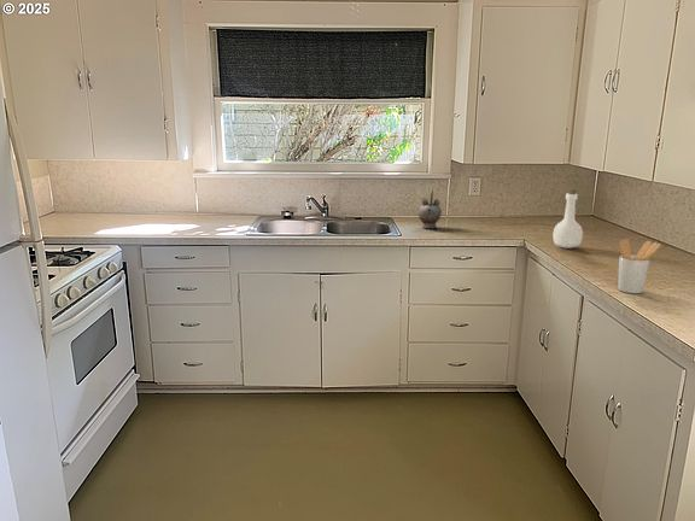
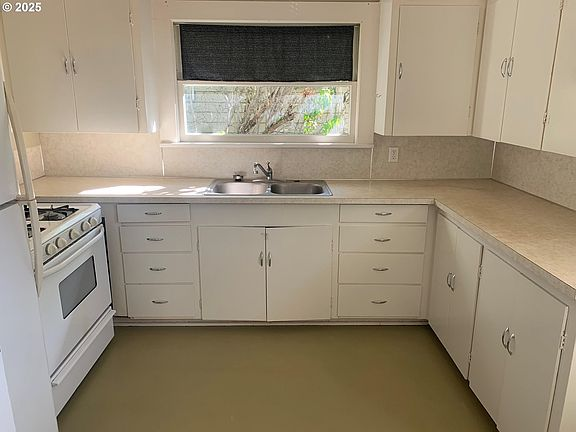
- bottle [551,188,584,250]
- utensil holder [617,238,661,294]
- teapot [417,188,443,229]
